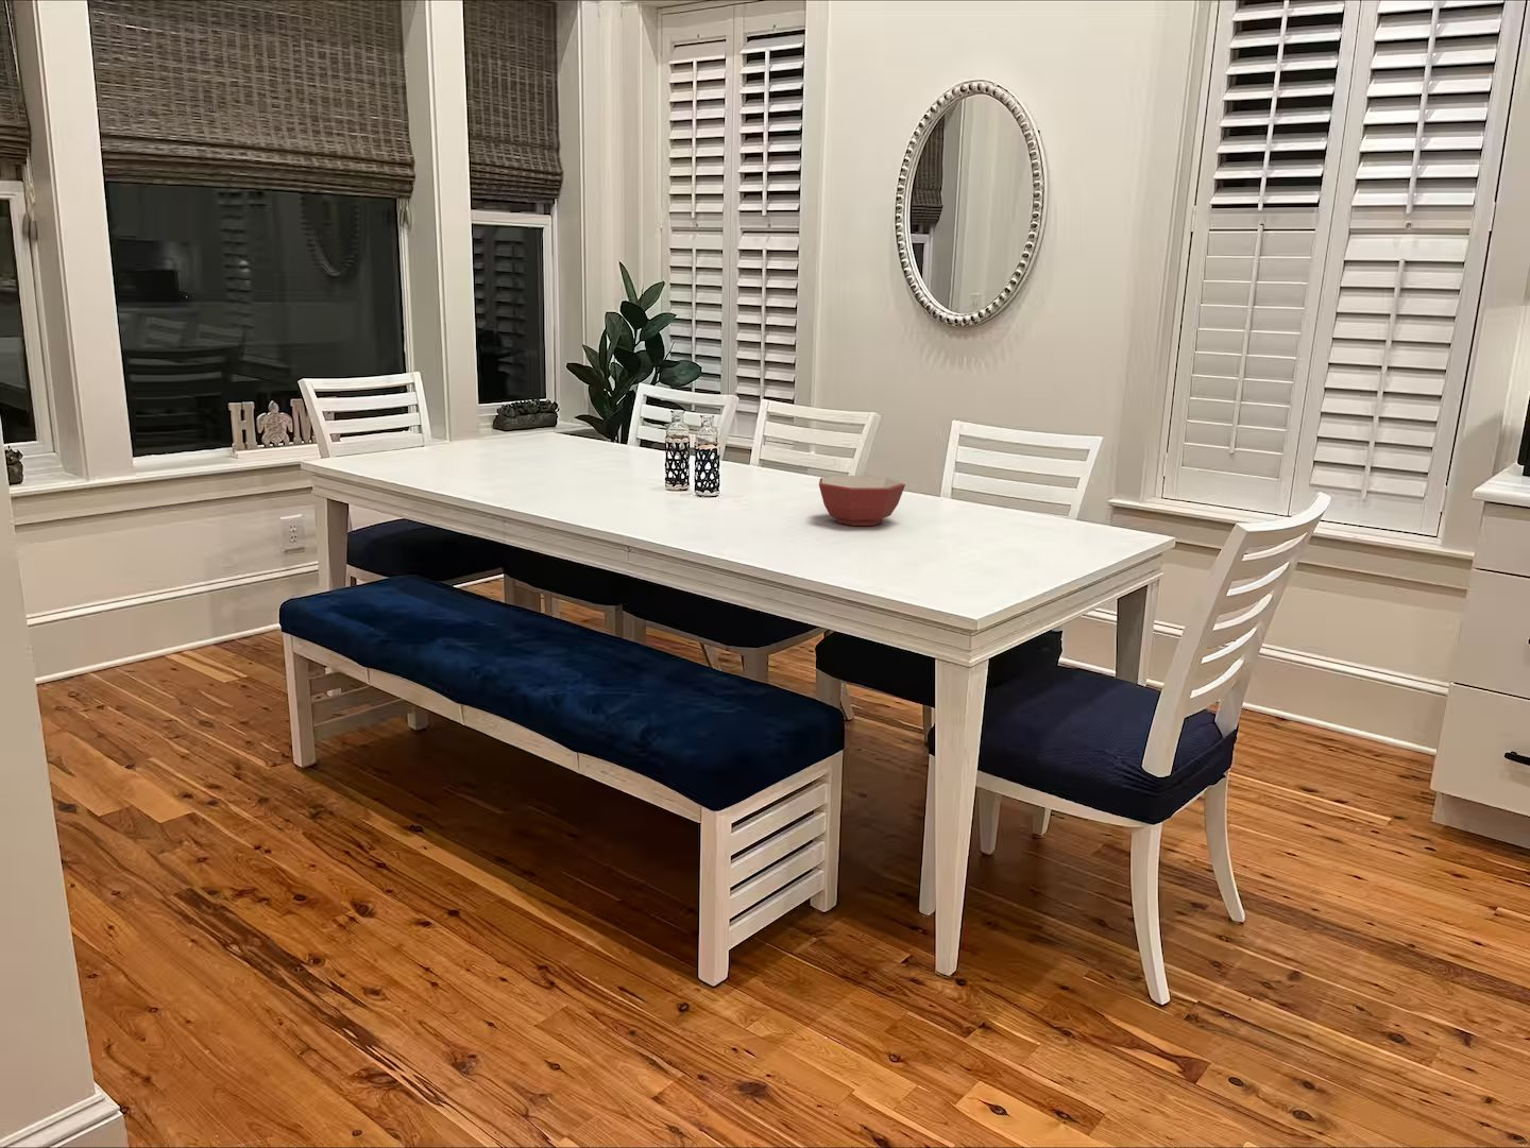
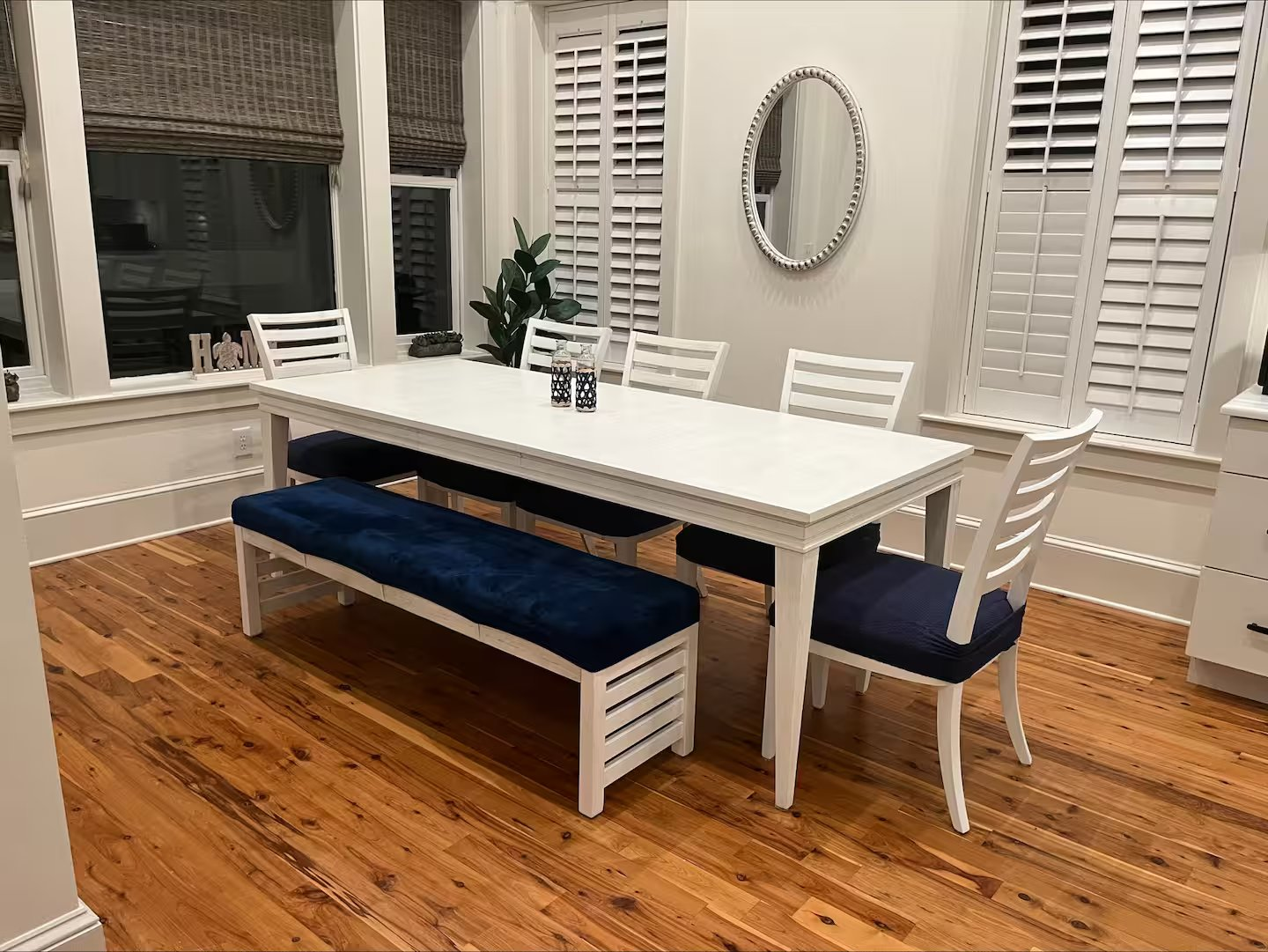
- bowl [818,475,906,527]
